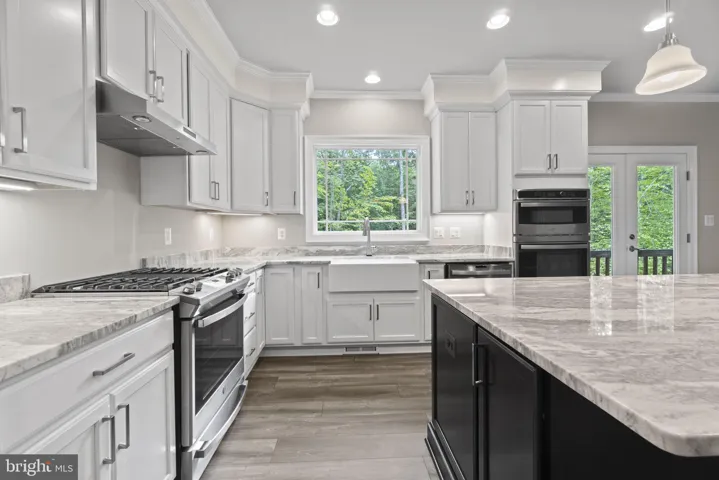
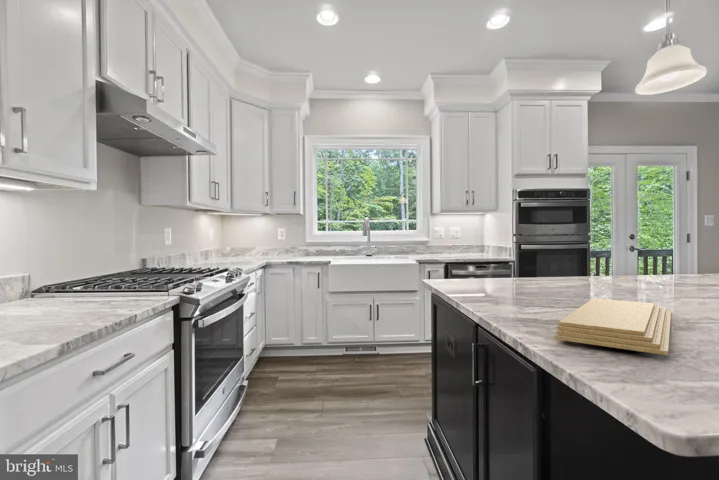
+ cutting board [554,298,672,356]
